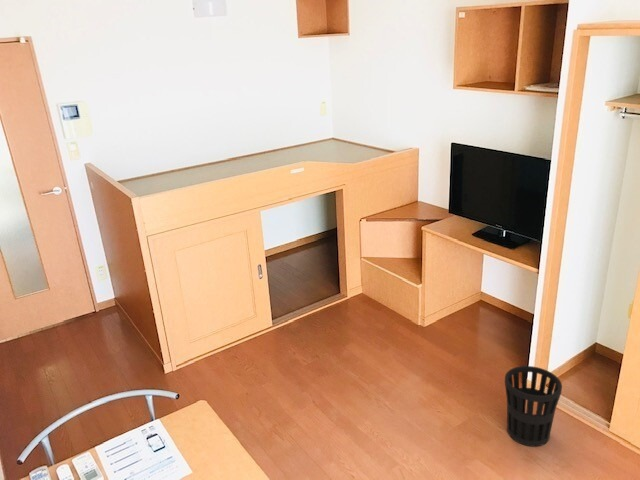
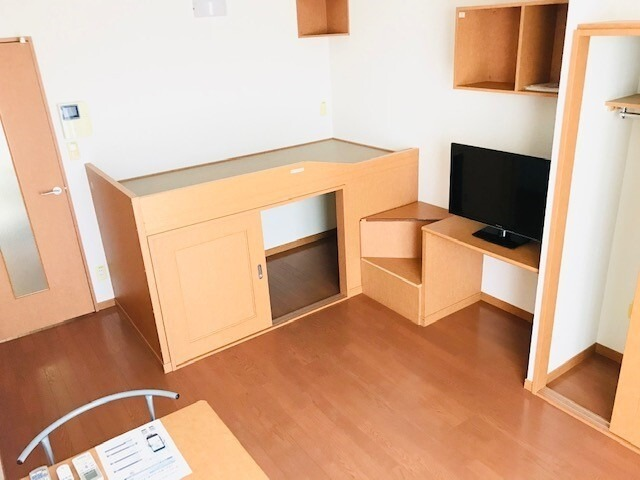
- wastebasket [504,365,563,447]
